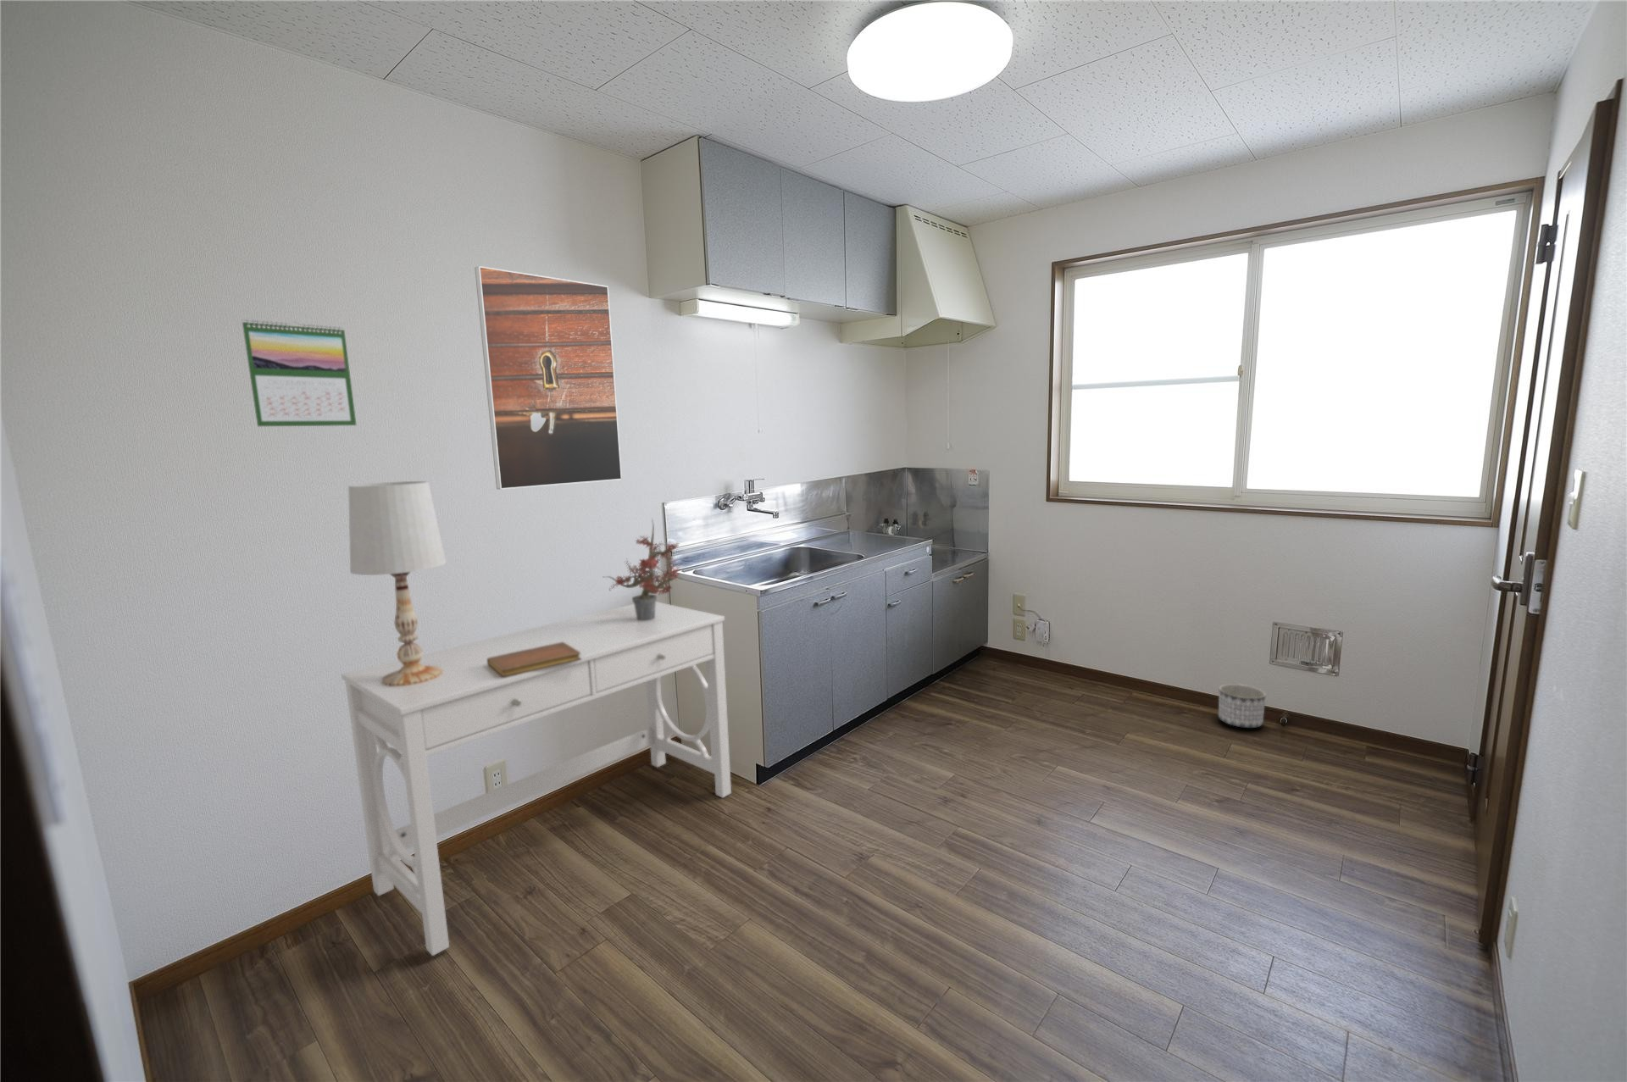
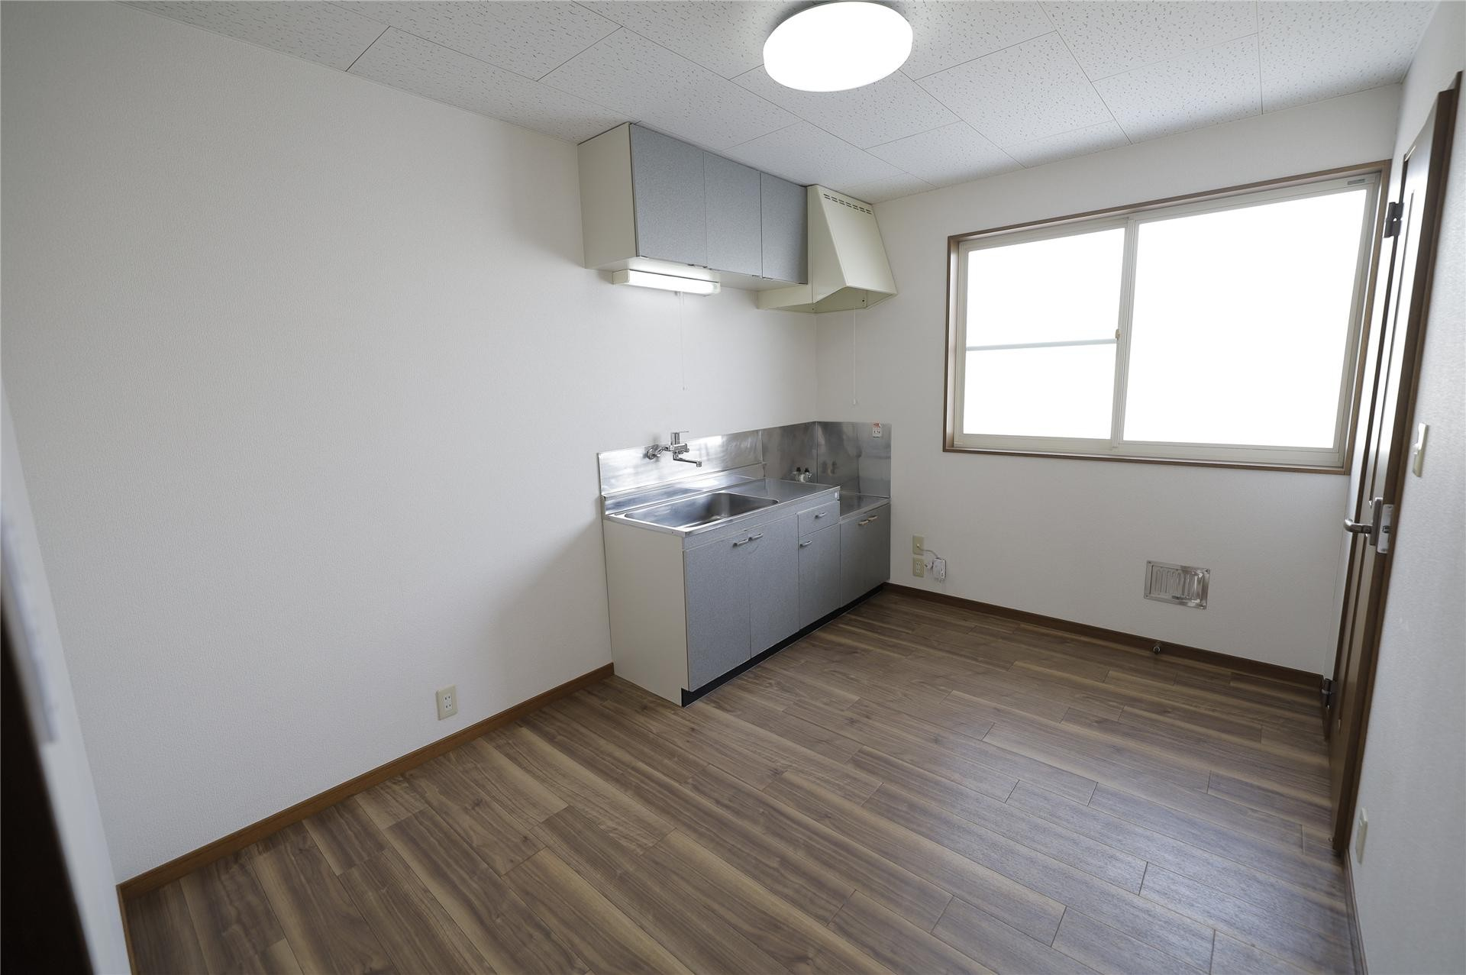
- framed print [473,266,623,490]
- desk [341,600,732,956]
- planter [1218,683,1267,728]
- potted plant [604,518,682,621]
- notebook [487,642,581,677]
- calendar [240,319,358,427]
- table lamp [348,481,447,686]
